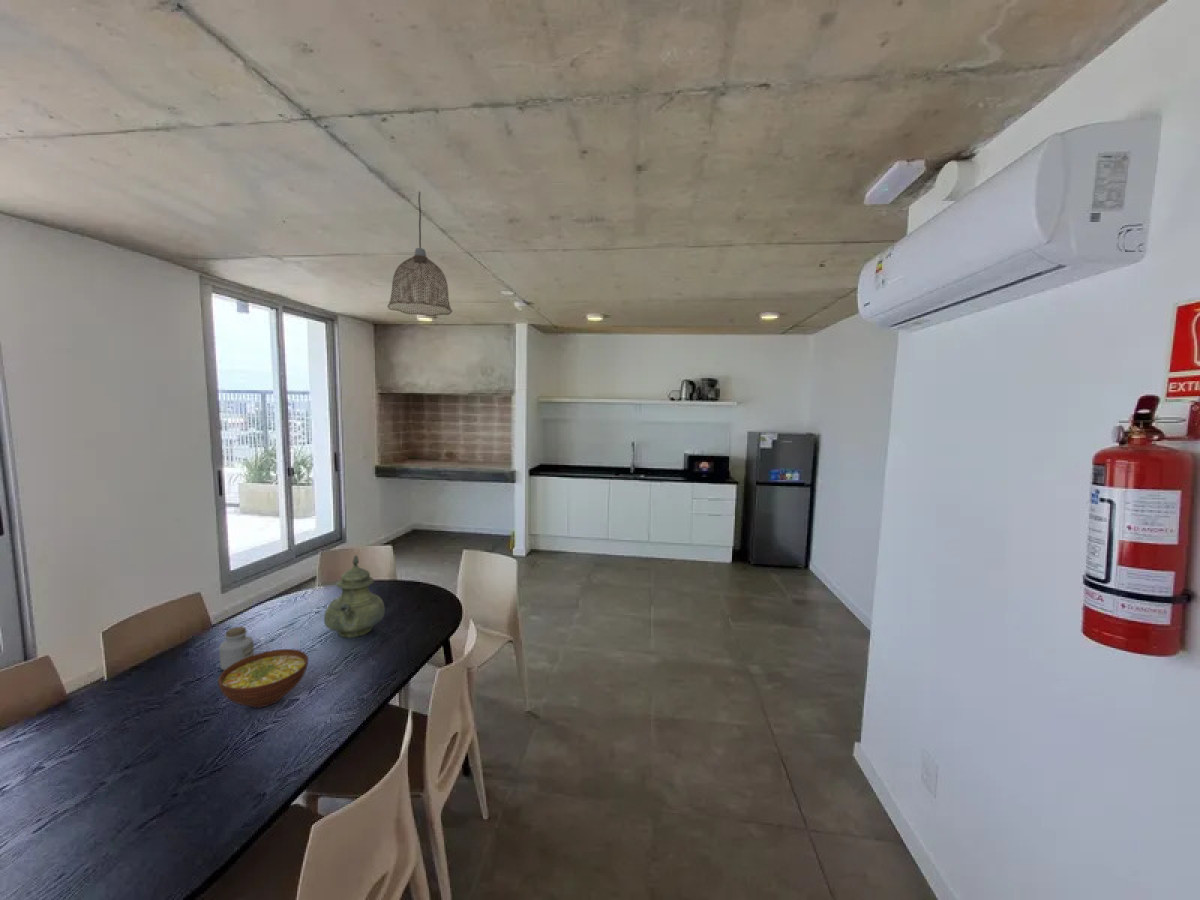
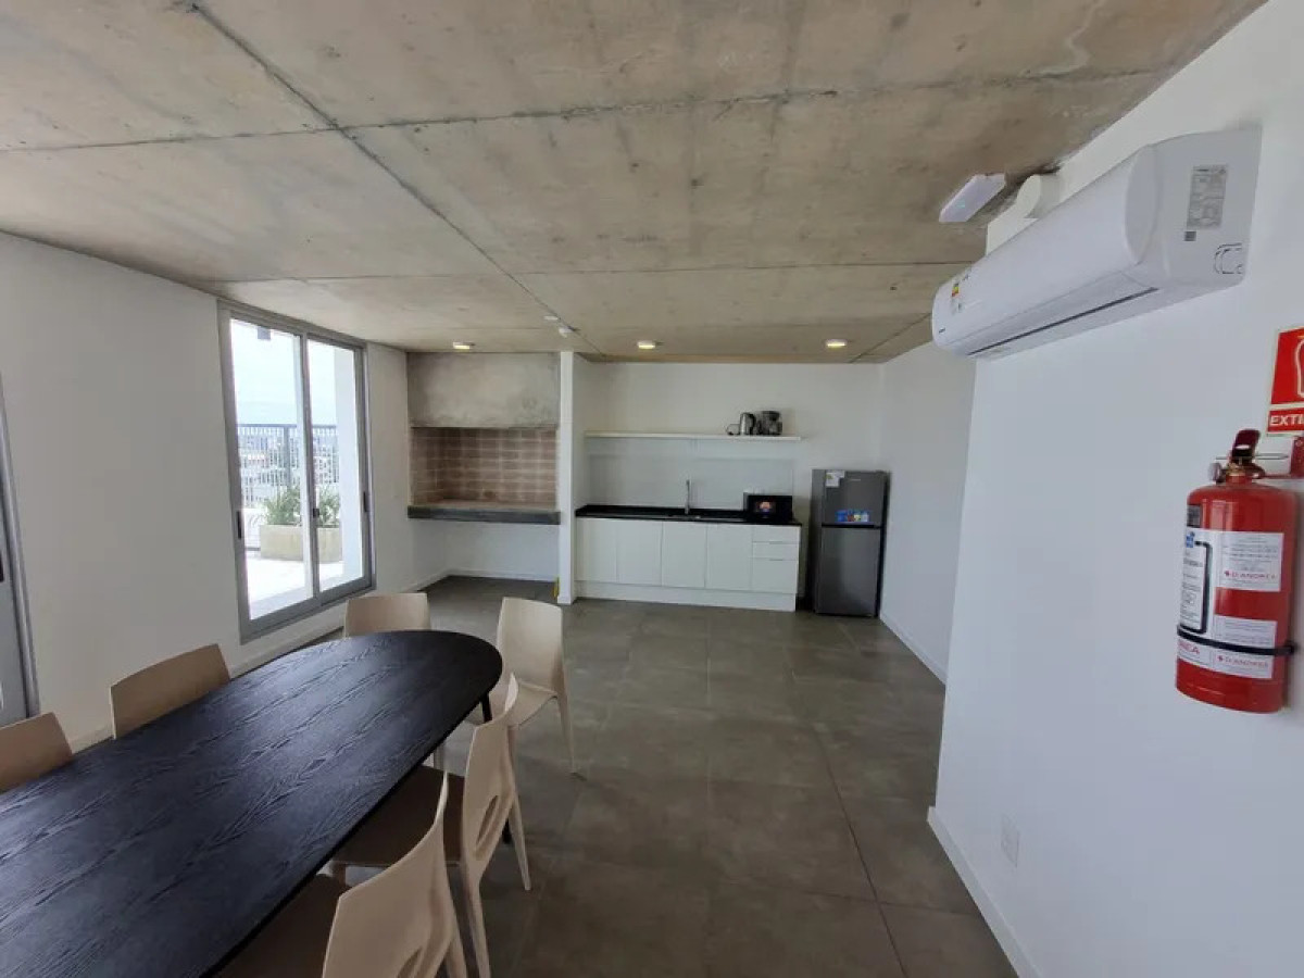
- teapot [323,554,386,638]
- bowl [217,648,309,708]
- pendant lamp [387,191,453,317]
- jar [218,626,255,671]
